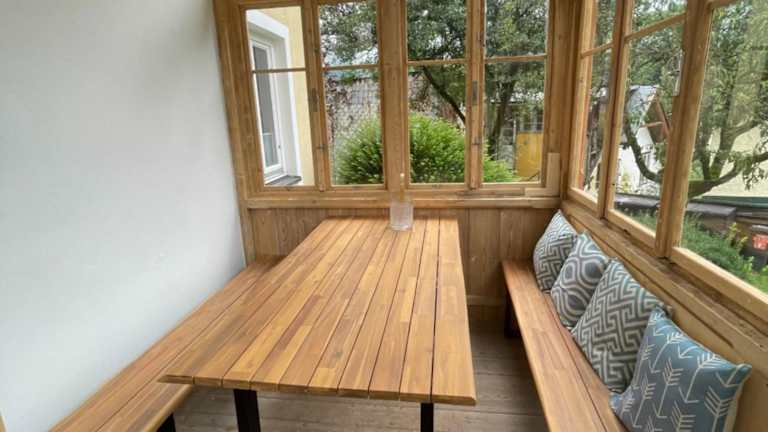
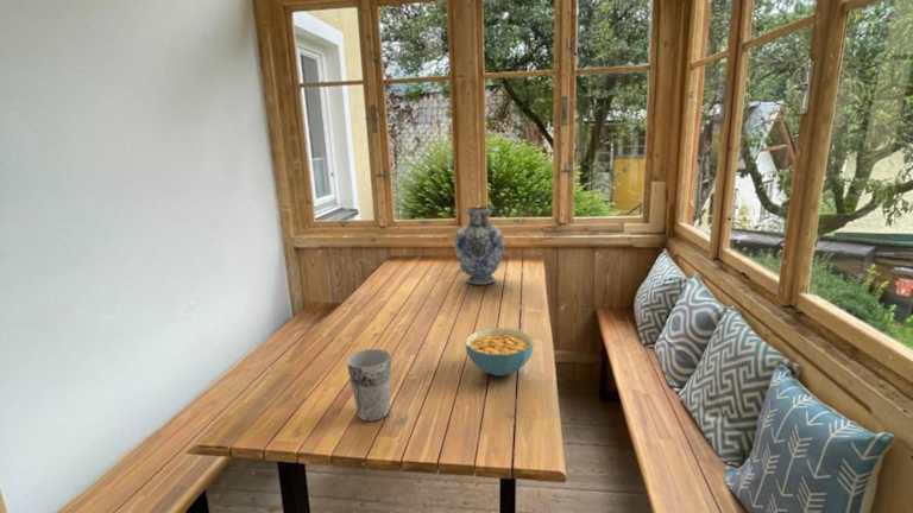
+ vase [454,205,506,286]
+ cereal bowl [465,327,534,376]
+ cup [345,348,392,422]
